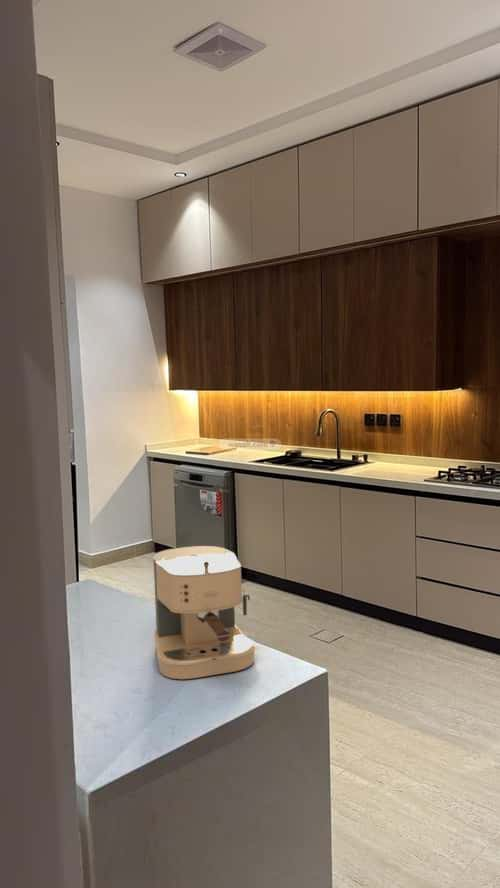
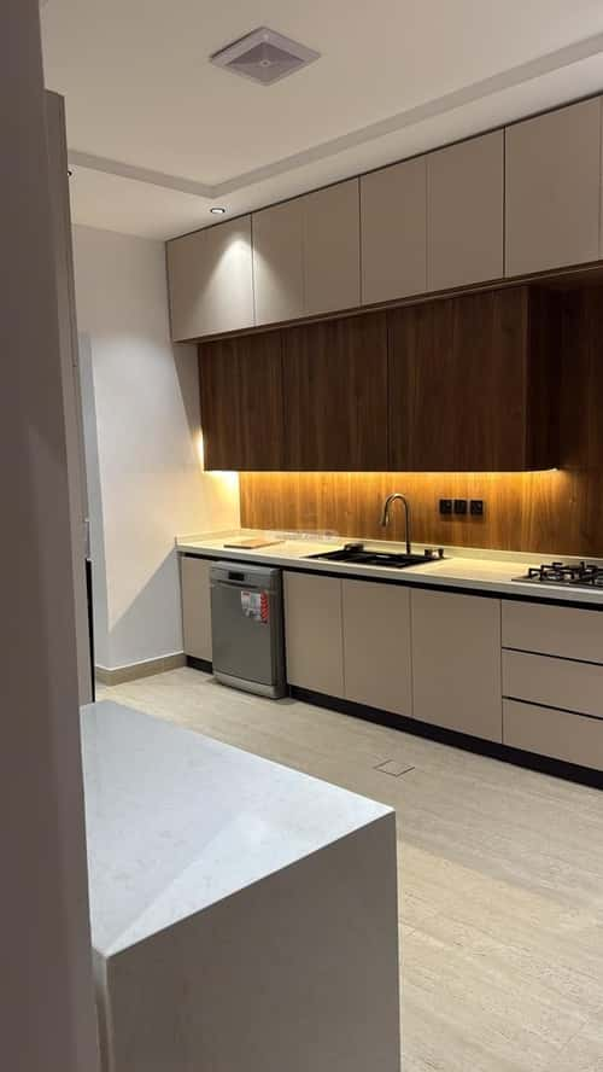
- coffee maker [152,545,257,680]
